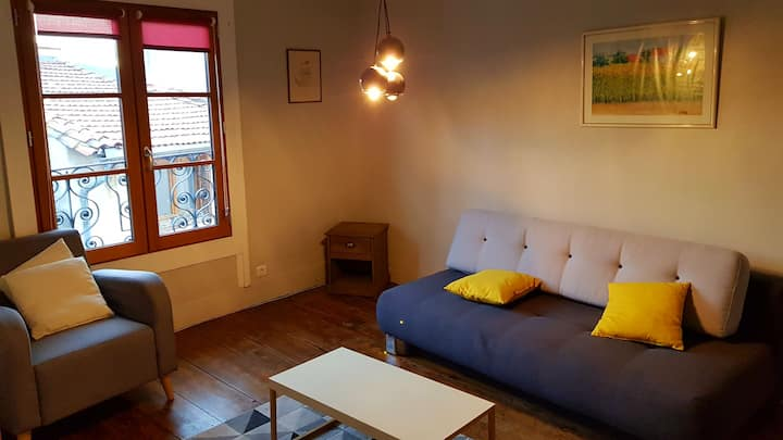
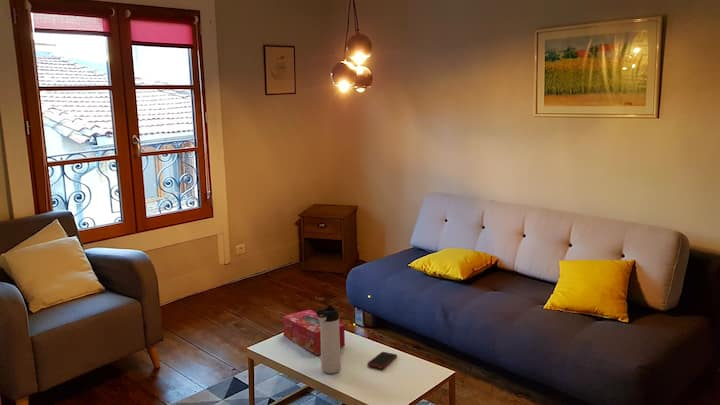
+ tissue box [282,309,346,356]
+ cell phone [366,351,398,369]
+ thermos bottle [315,305,342,375]
